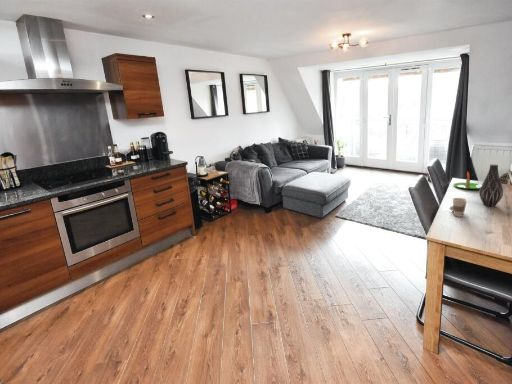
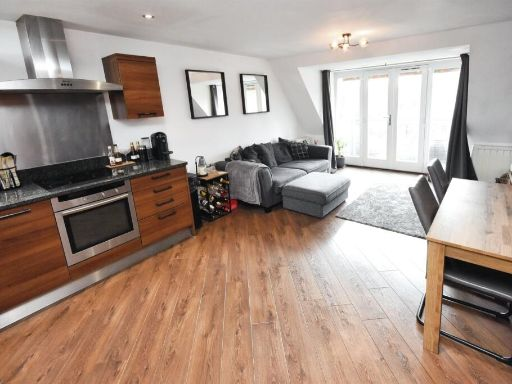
- cup [449,197,469,218]
- candle [452,170,482,190]
- vase [478,163,504,208]
